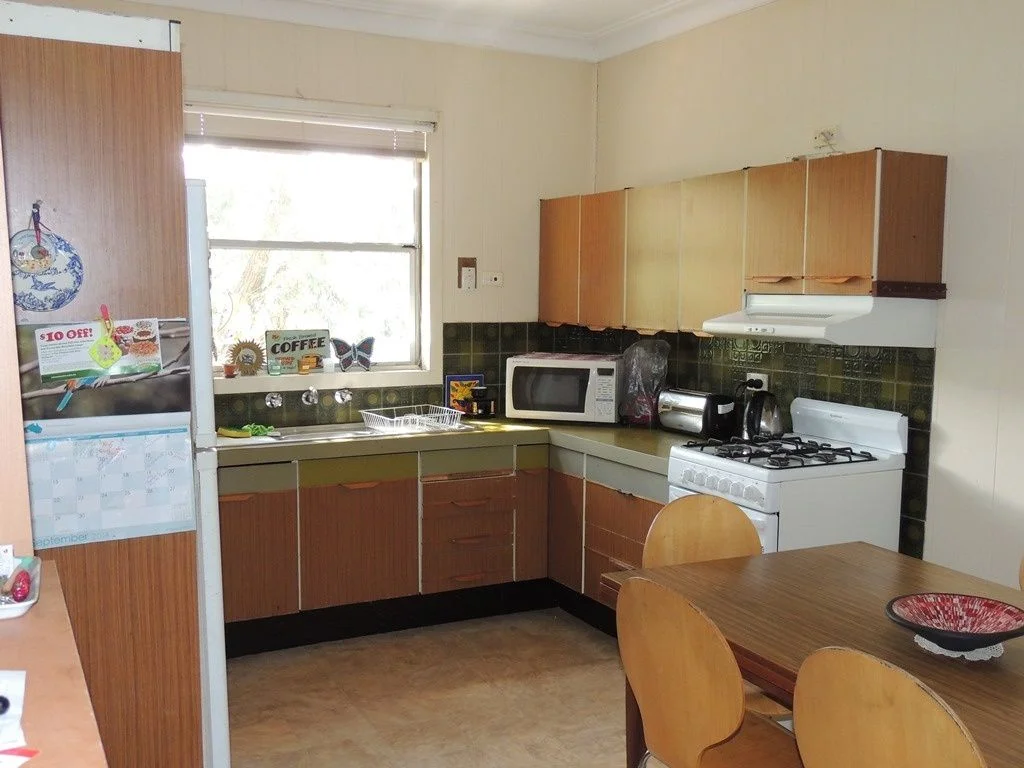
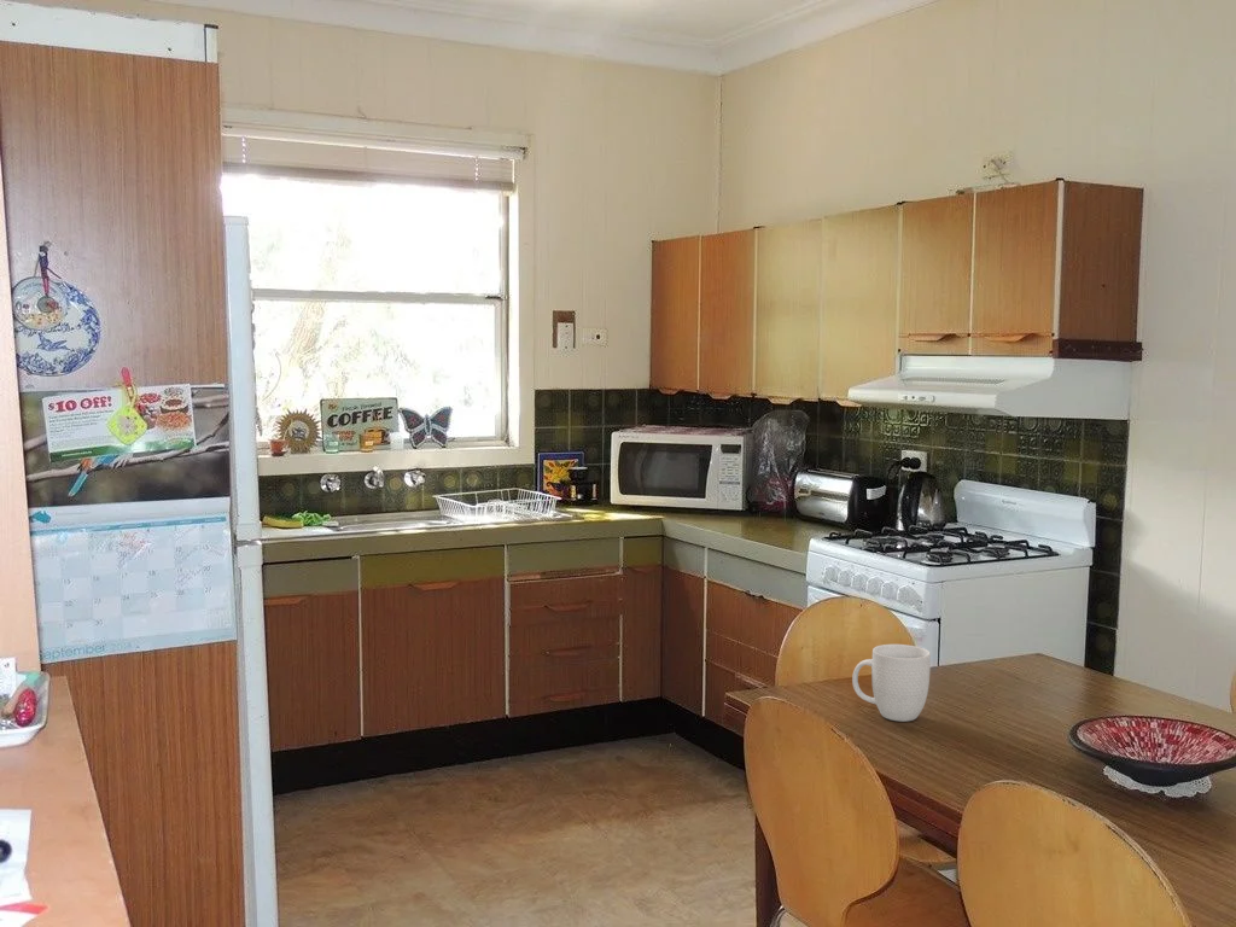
+ mug [851,643,932,723]
